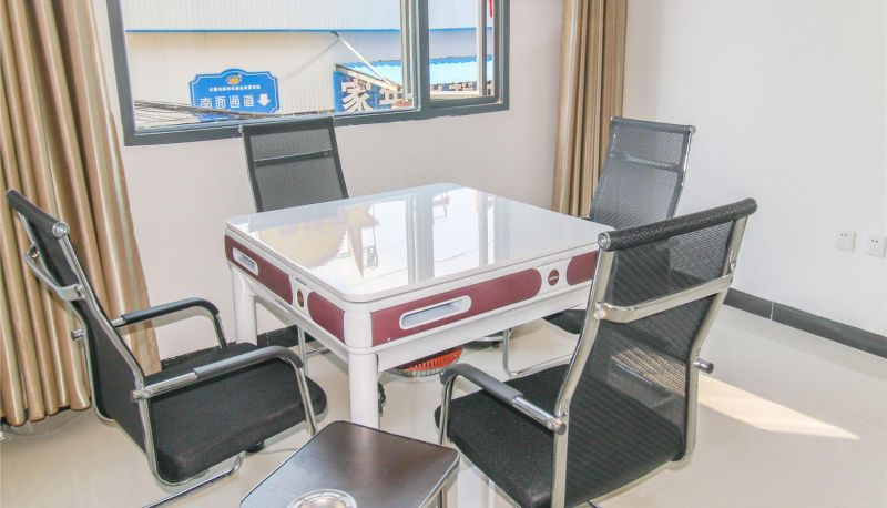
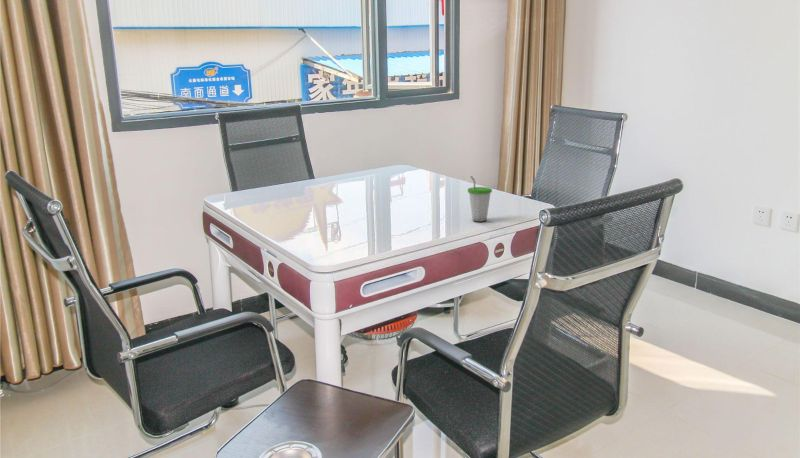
+ cup [467,175,493,223]
